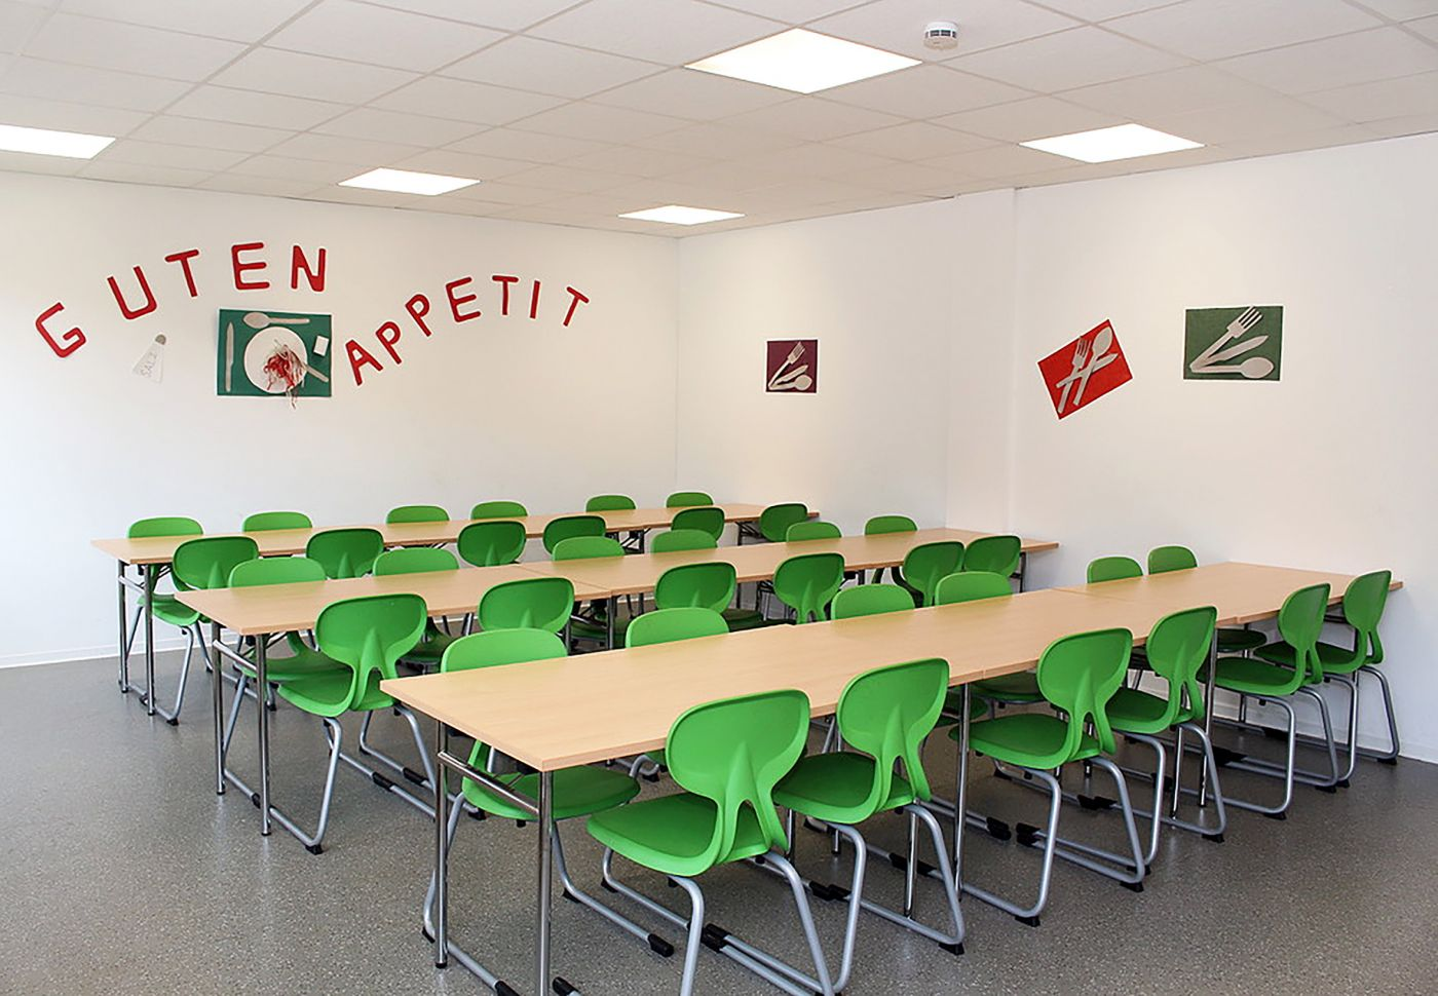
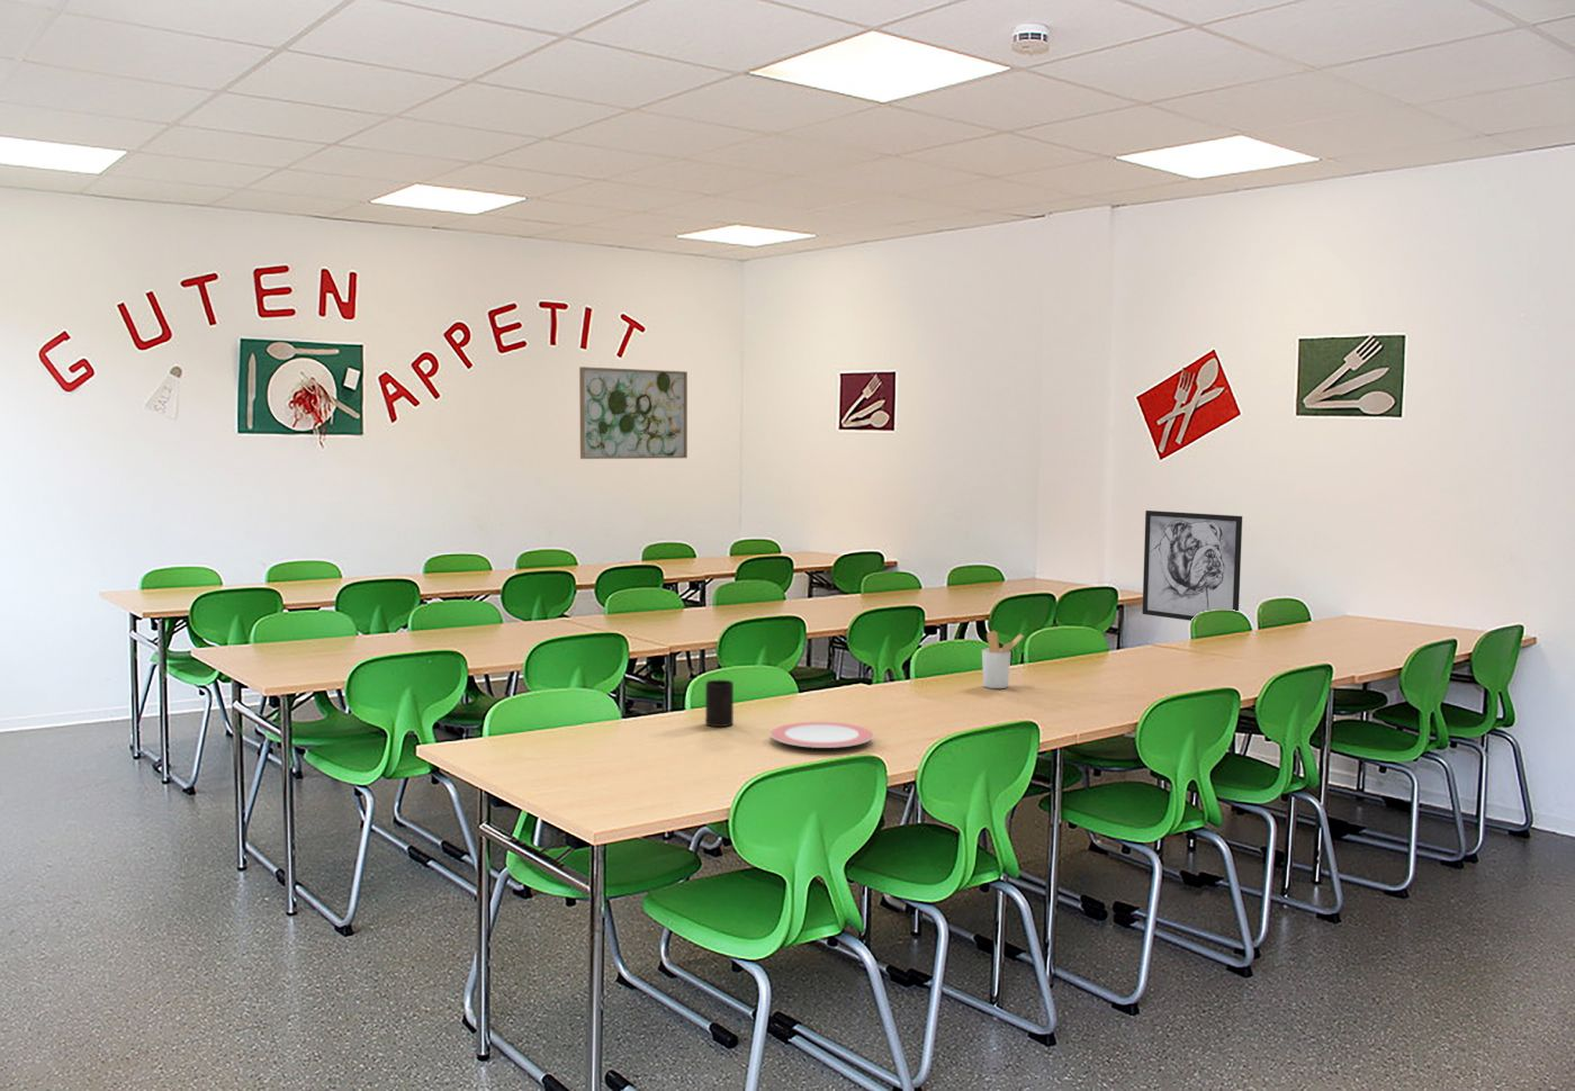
+ plate [770,721,874,749]
+ wall art [1142,510,1243,622]
+ utensil holder [981,630,1024,689]
+ cup [704,679,735,727]
+ wall art [578,366,688,461]
